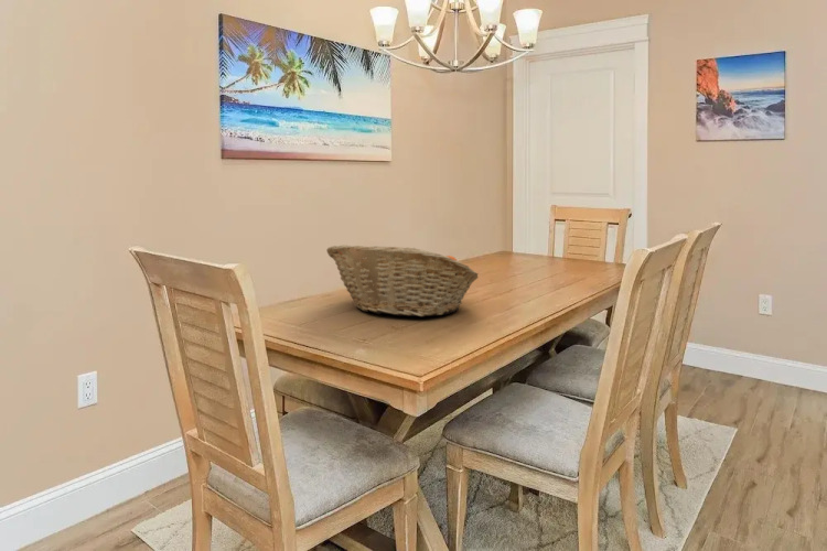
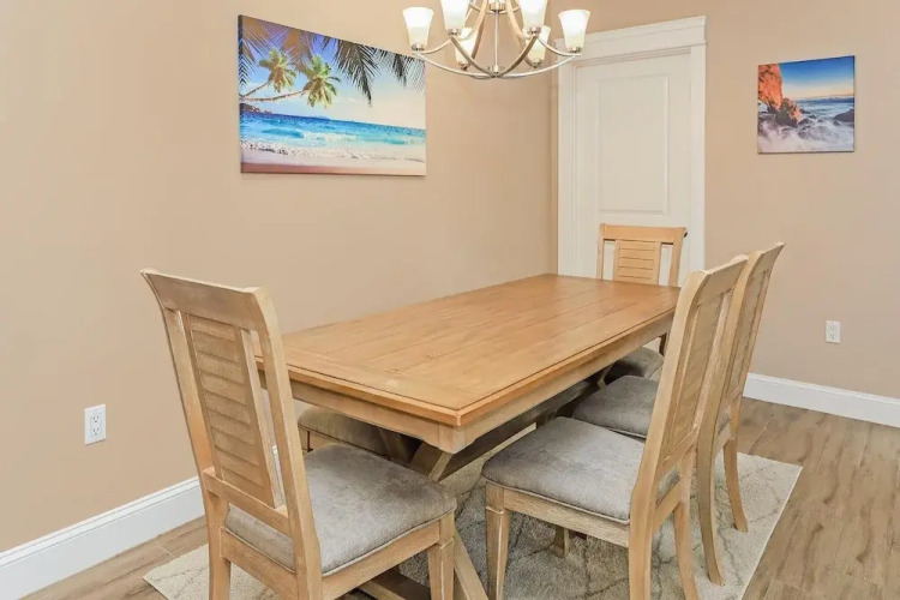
- fruit basket [325,244,480,317]
